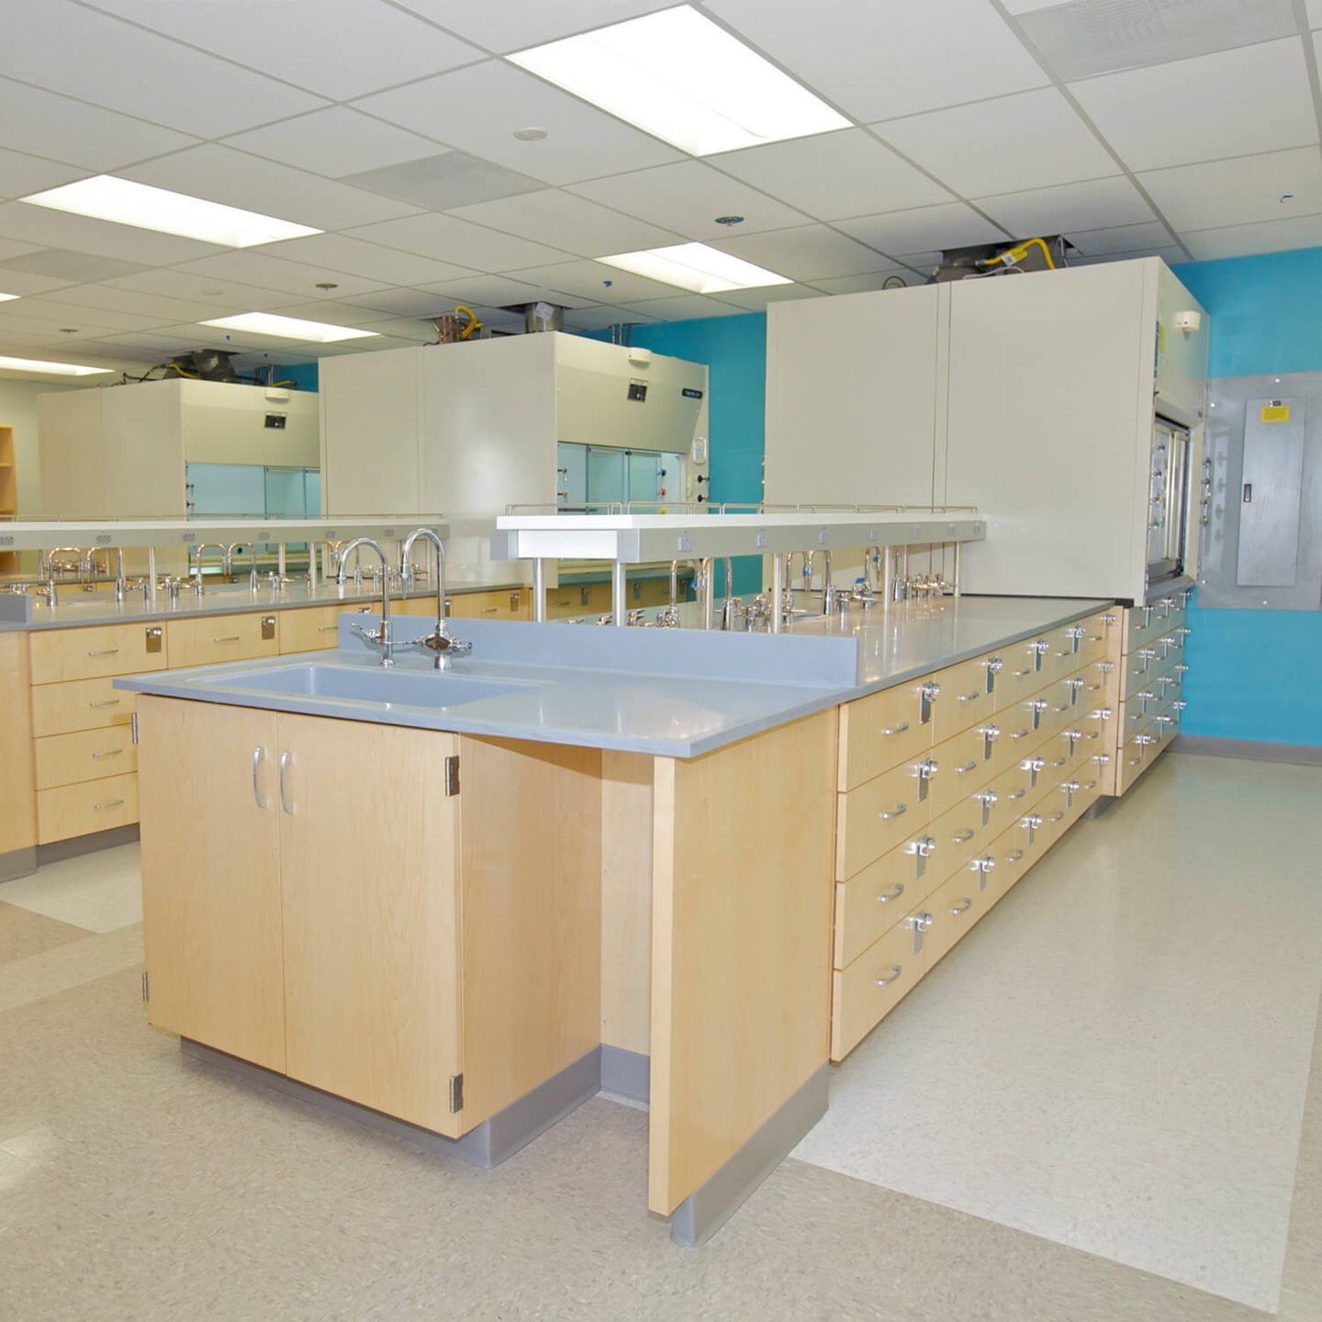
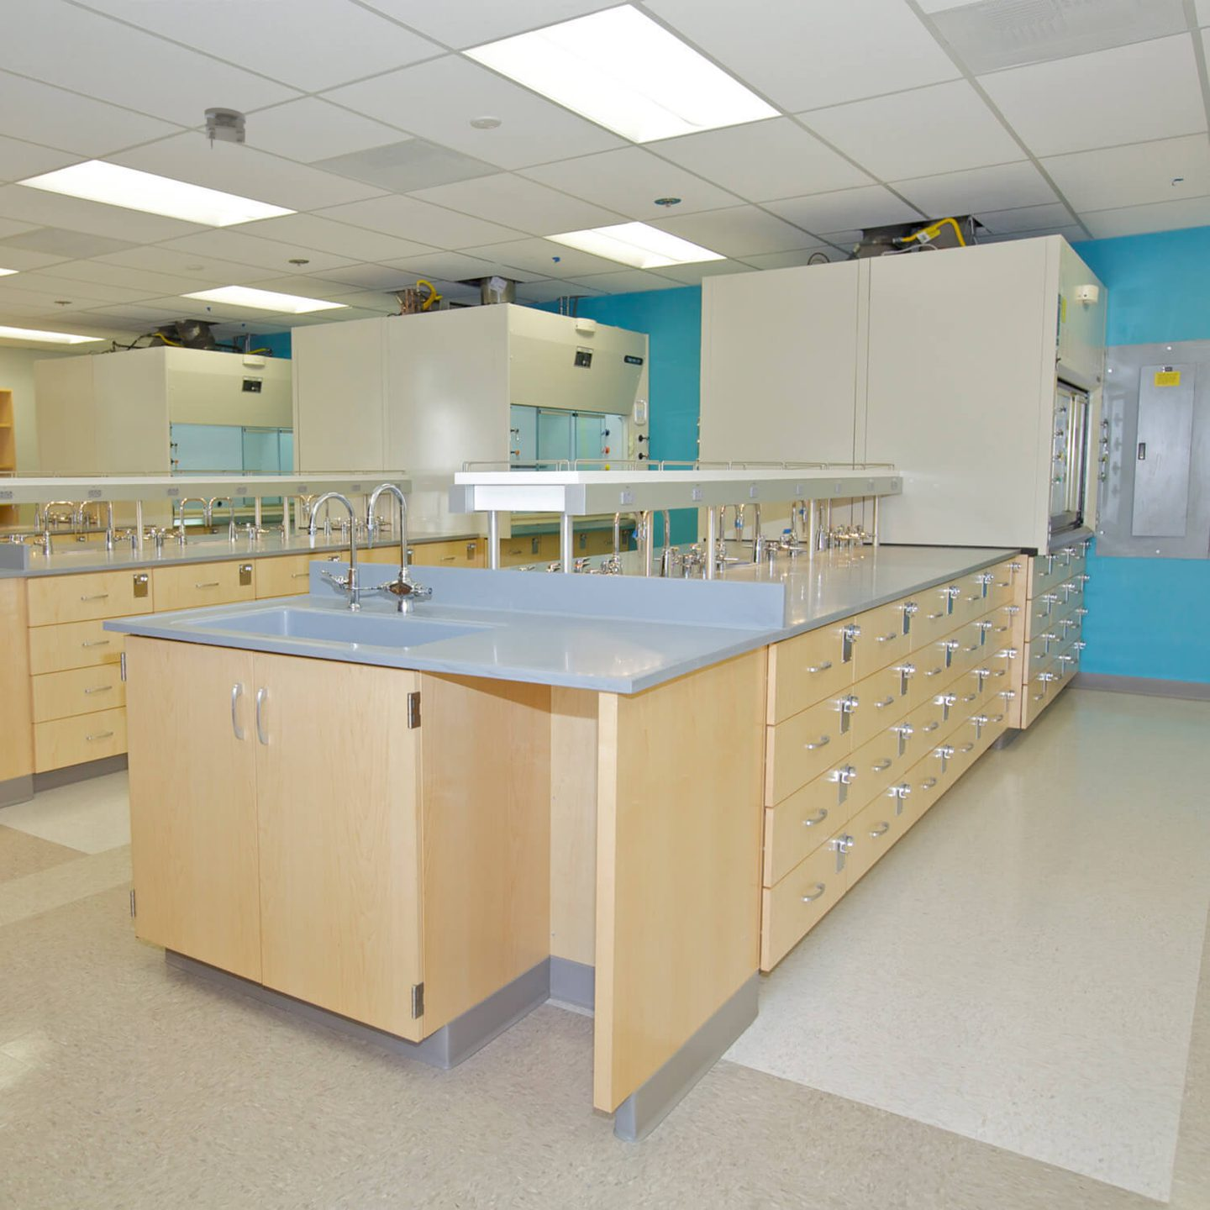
+ smoke detector [204,106,246,150]
